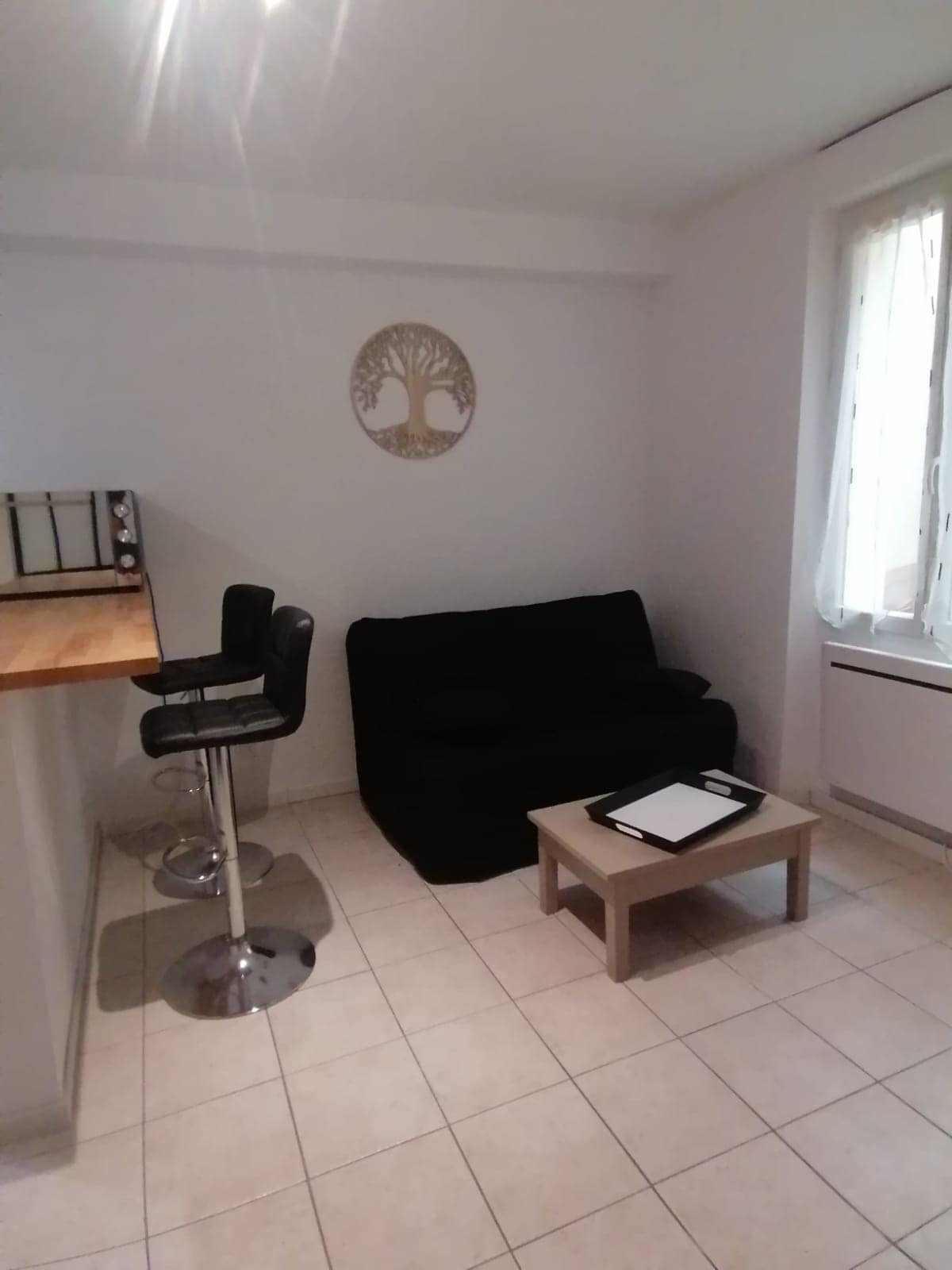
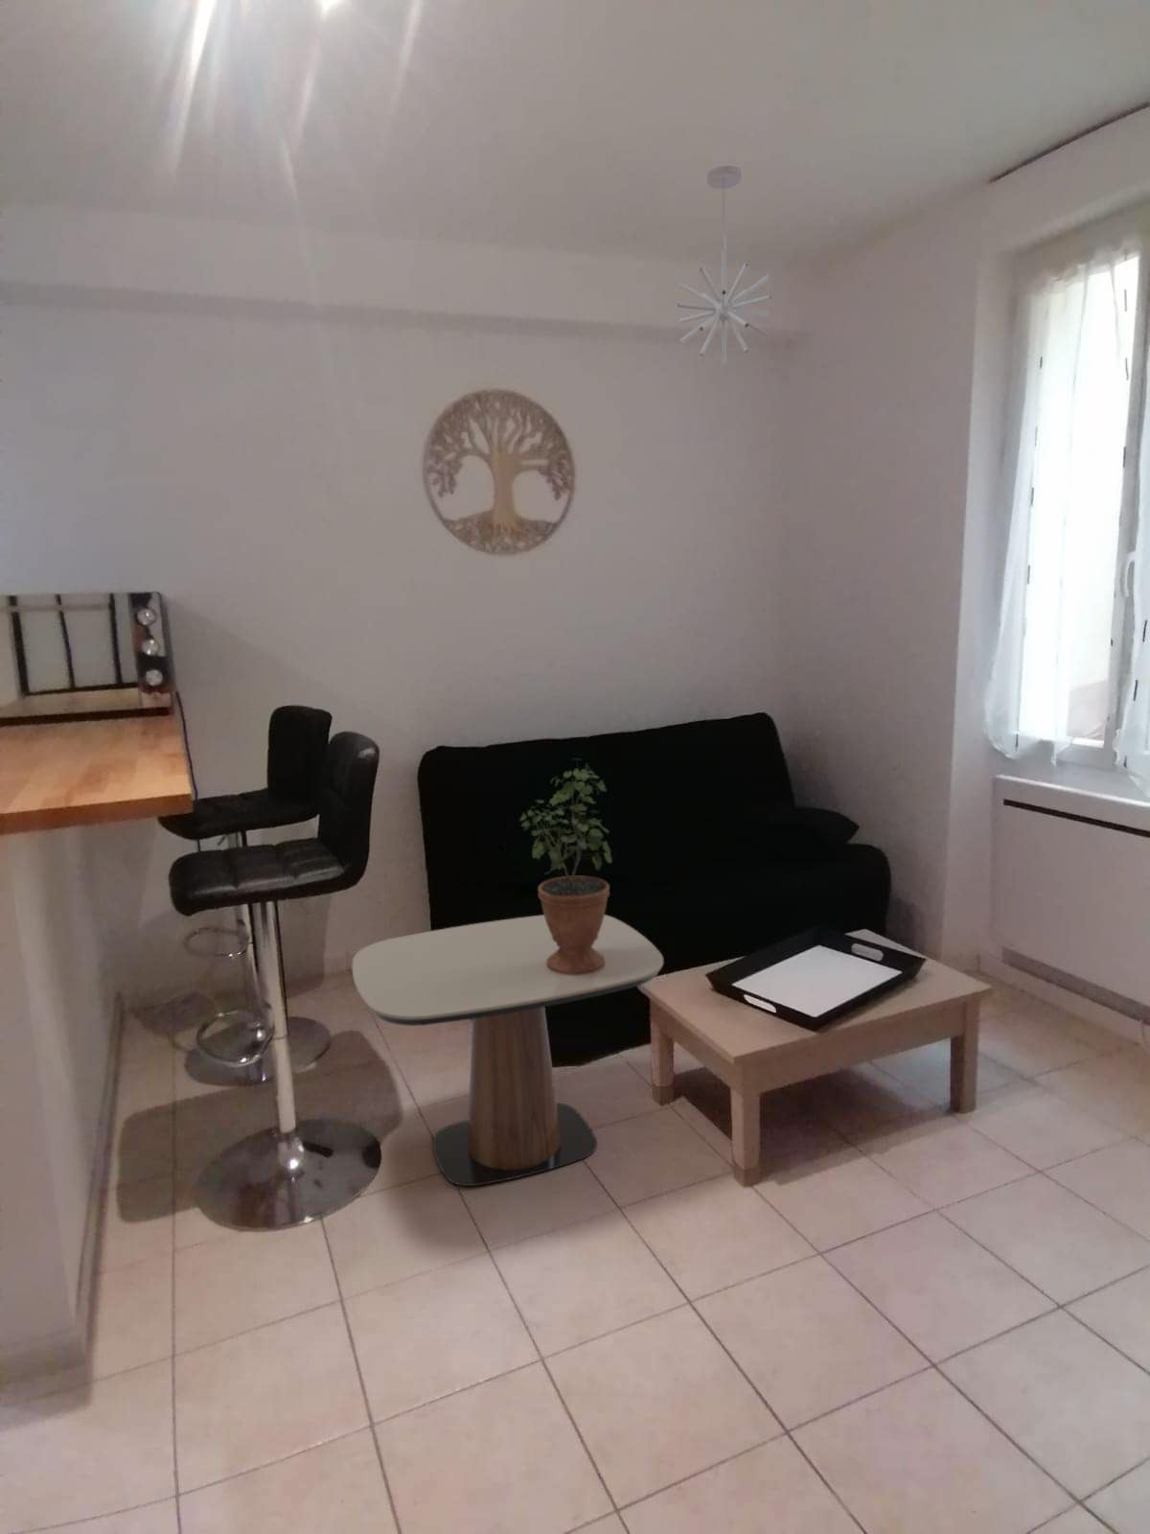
+ side table [352,913,664,1187]
+ pendant light [676,165,772,365]
+ potted plant [518,757,612,975]
